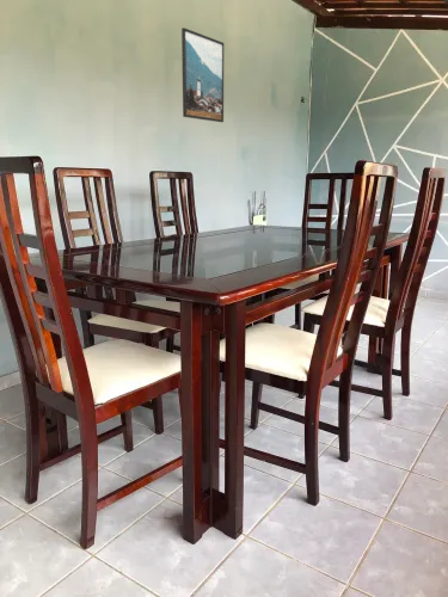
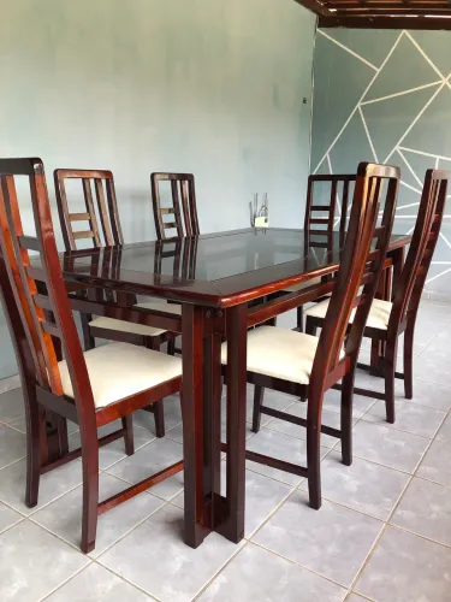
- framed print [180,26,225,123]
